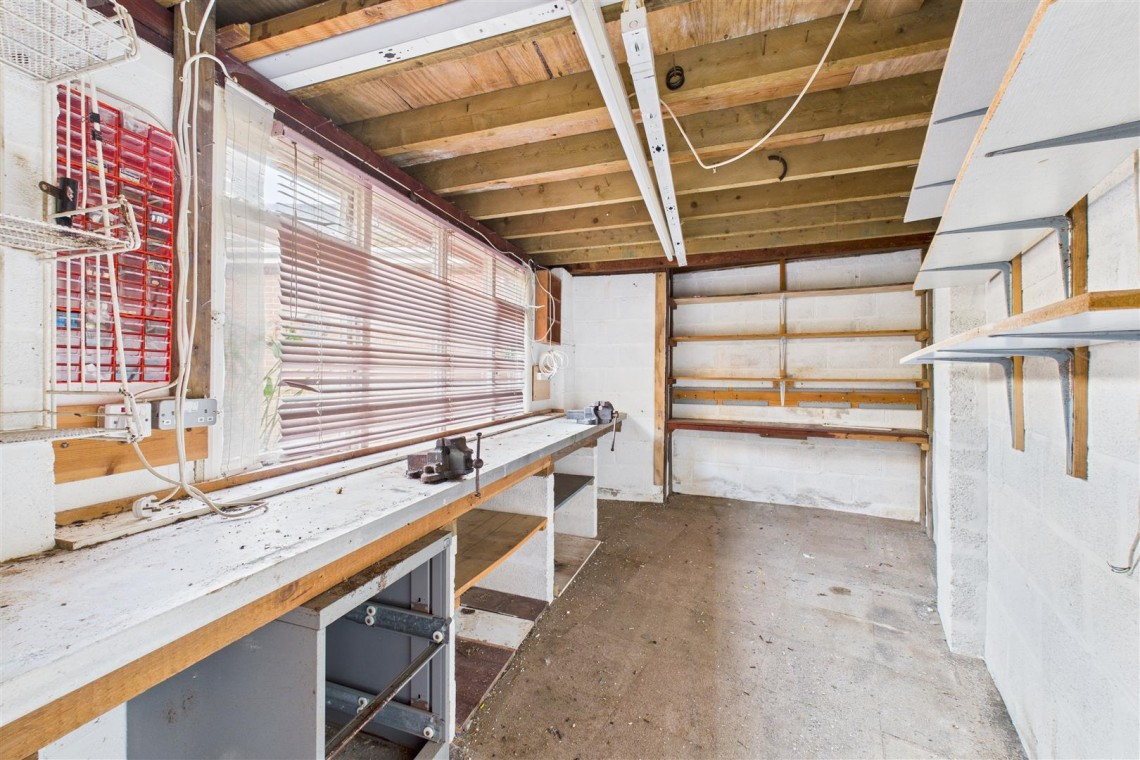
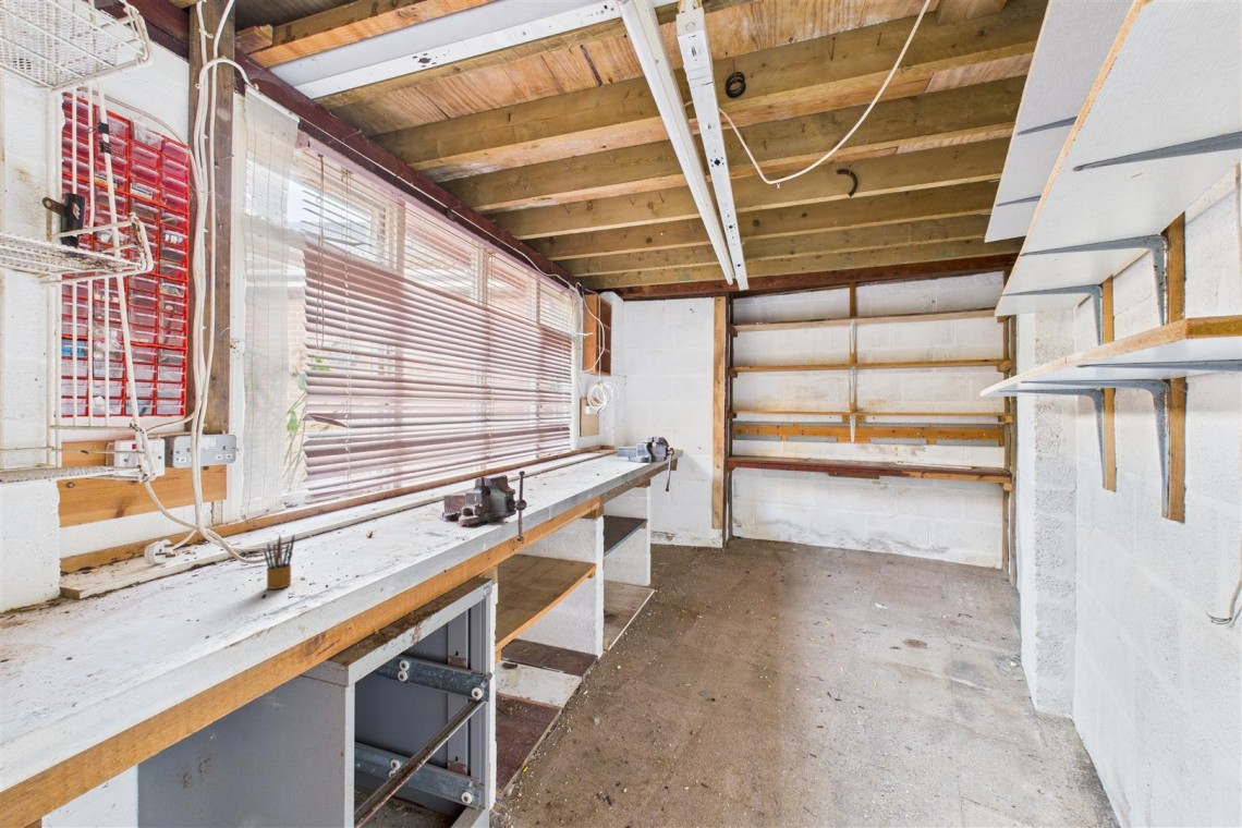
+ pencil box [263,534,296,590]
